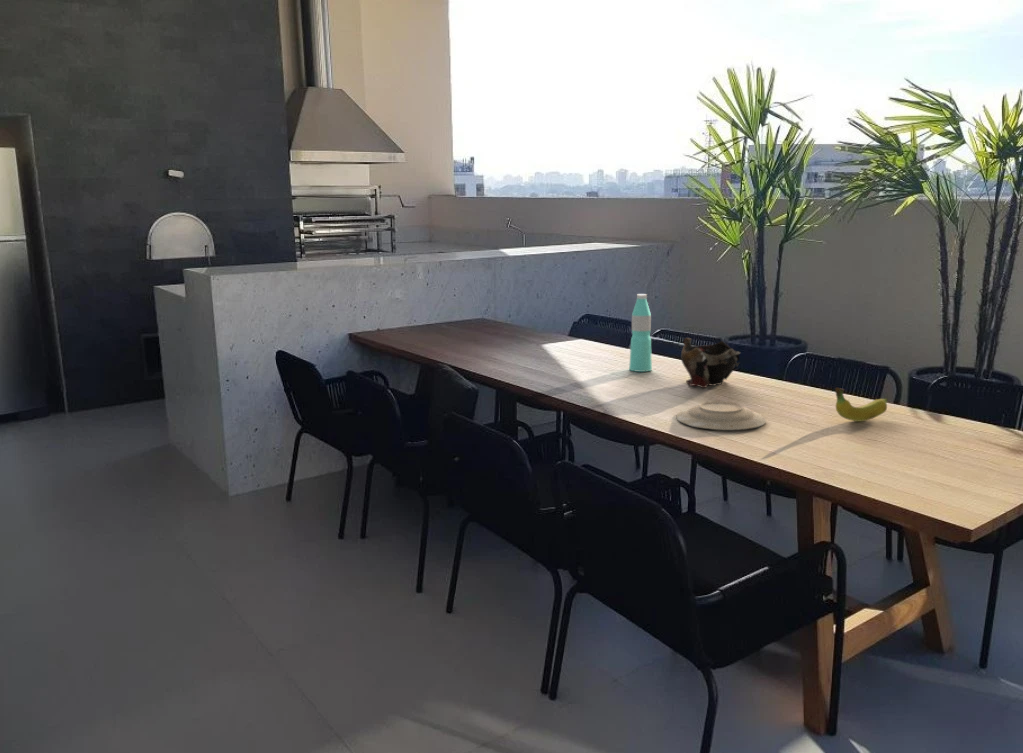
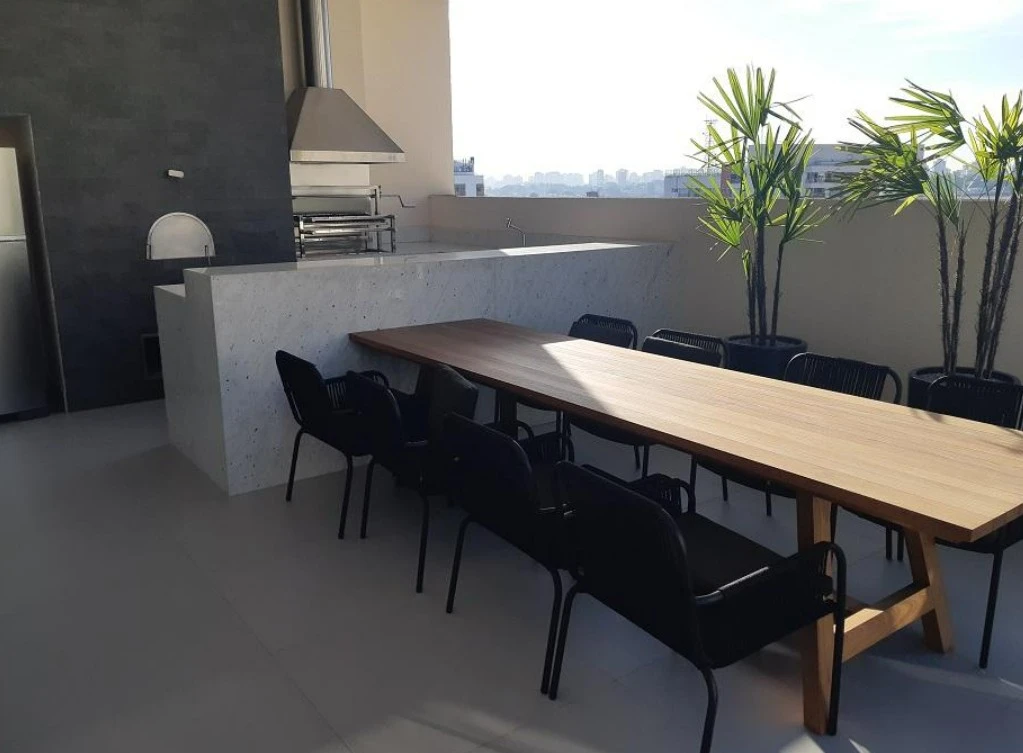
- water bottle [628,293,653,373]
- plate [675,400,767,431]
- decorative bowl [680,337,741,389]
- fruit [834,387,888,422]
